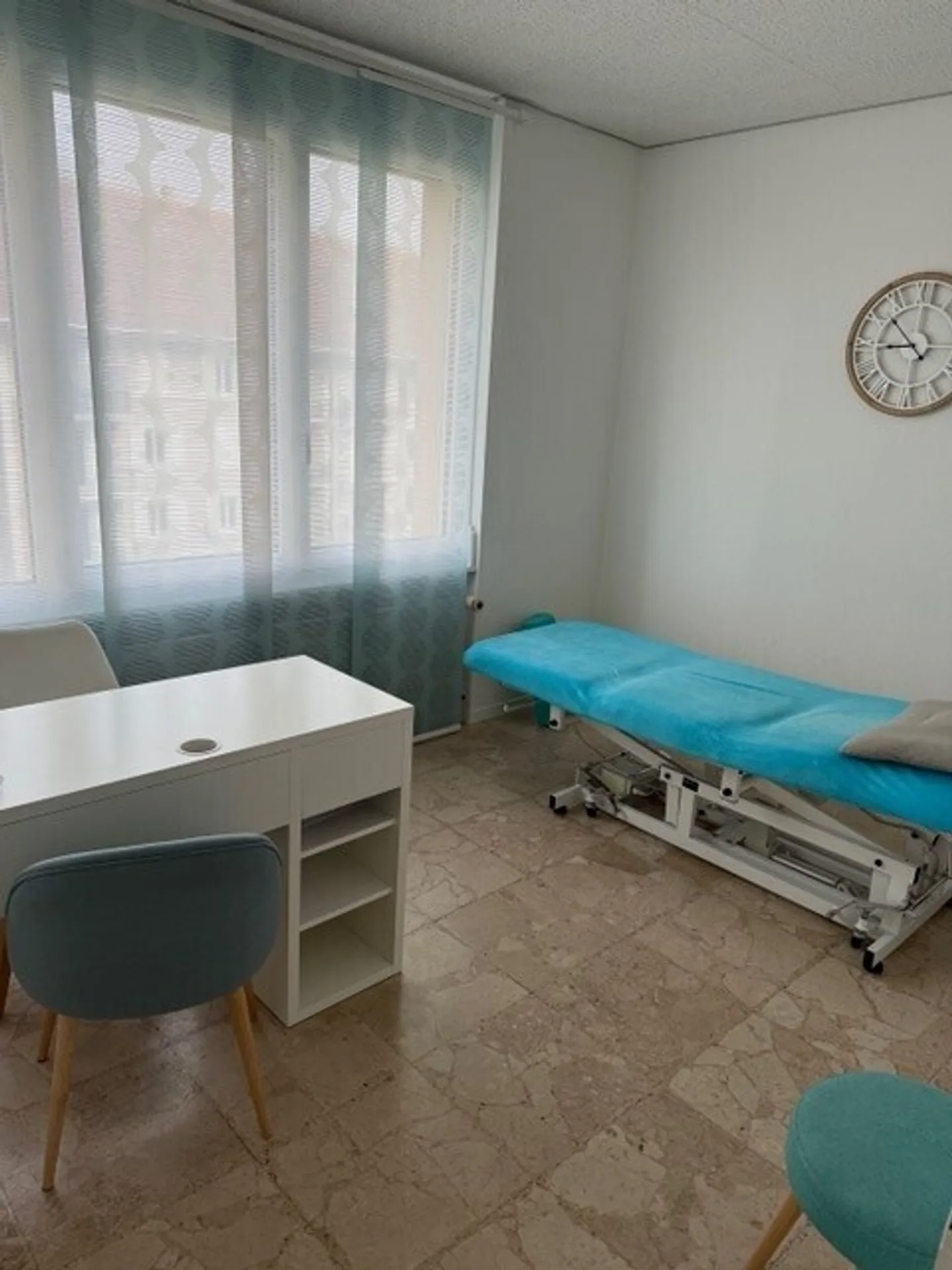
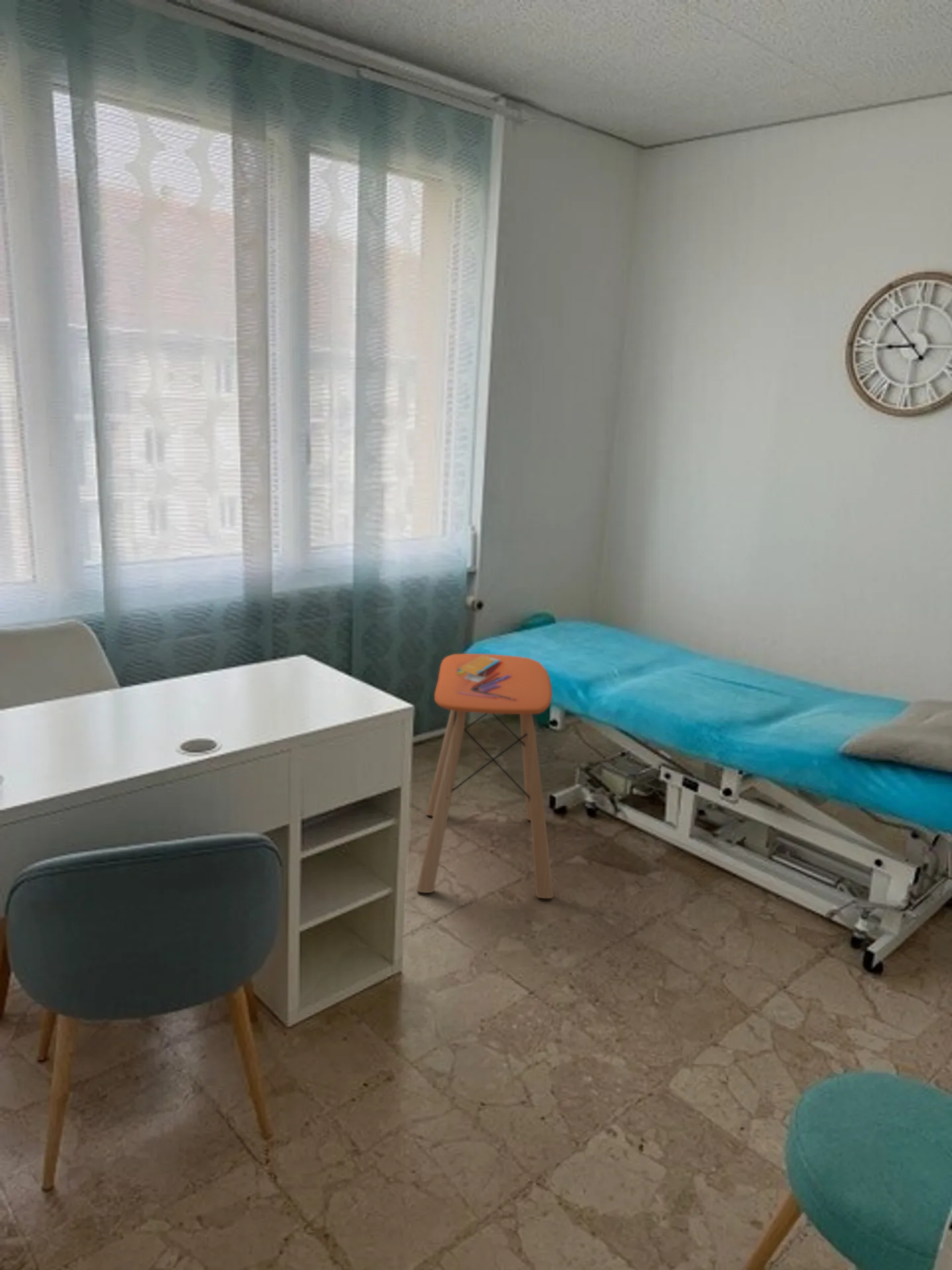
+ side table [416,653,554,899]
